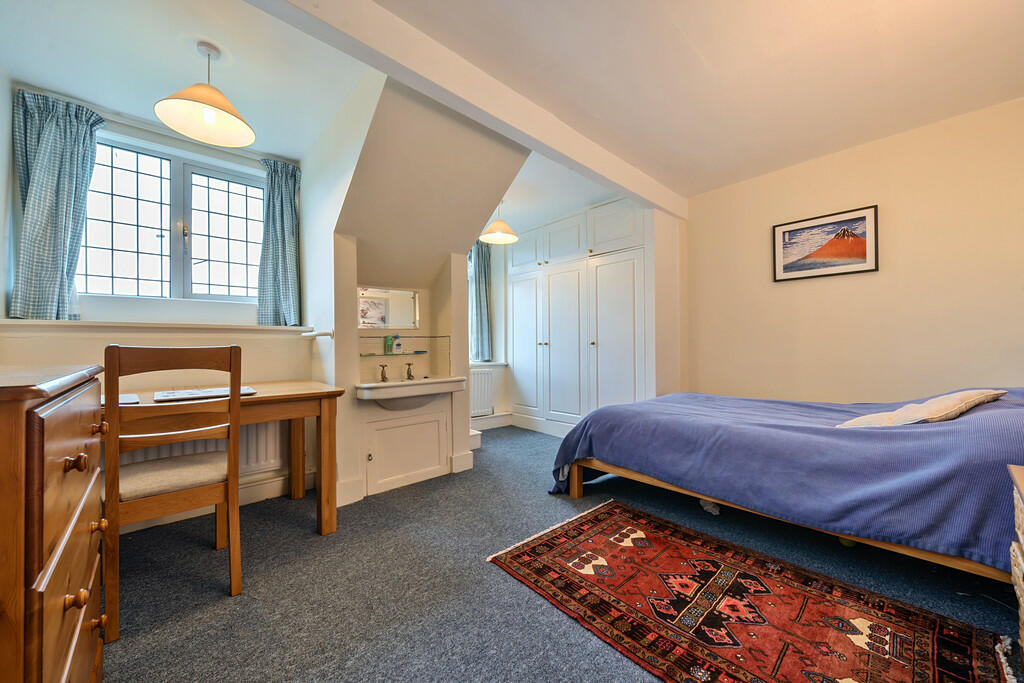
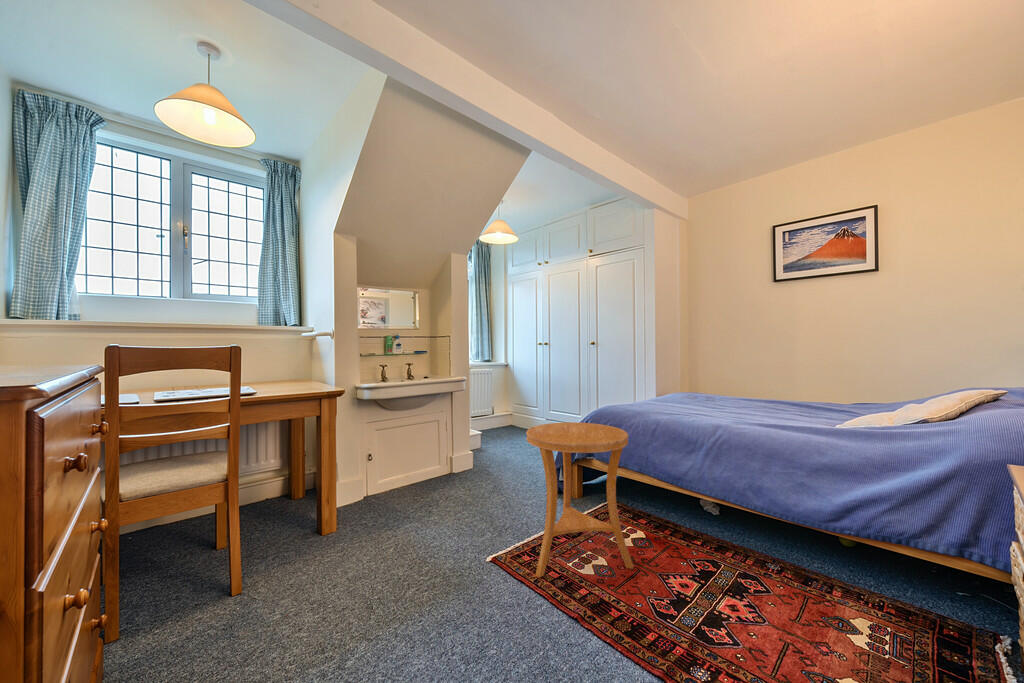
+ side table [525,421,634,578]
